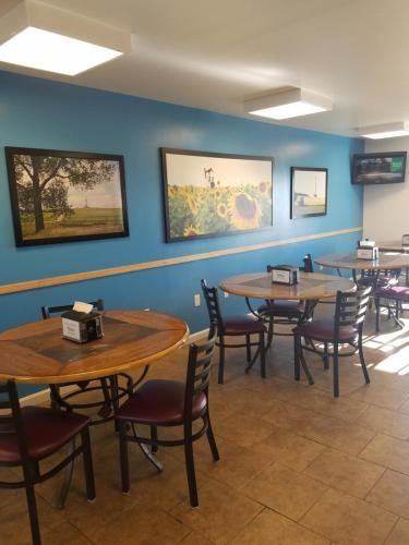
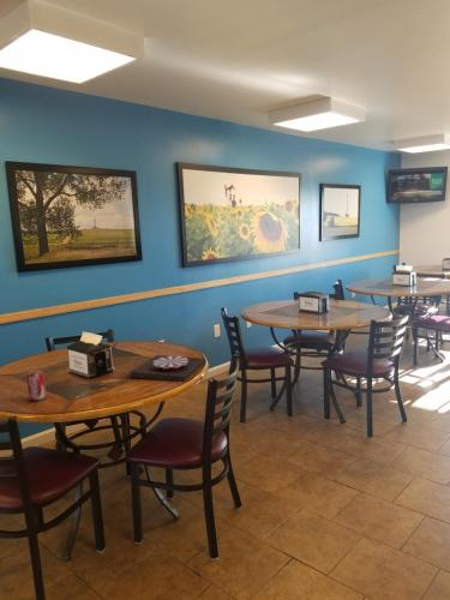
+ plate [128,354,208,383]
+ beverage can [25,368,47,402]
